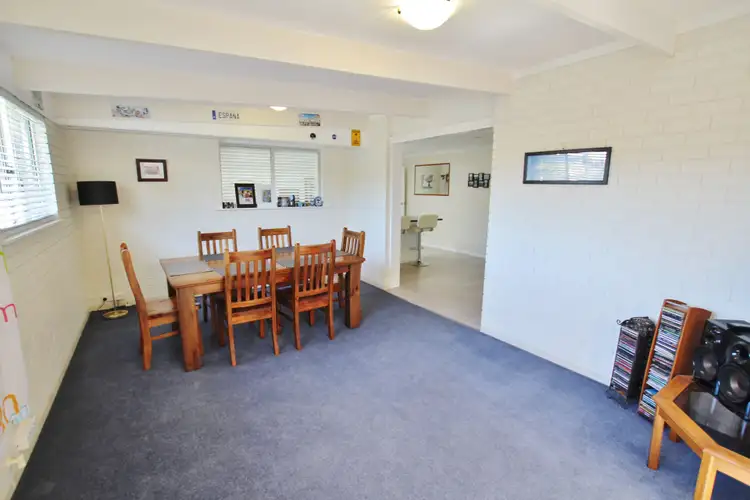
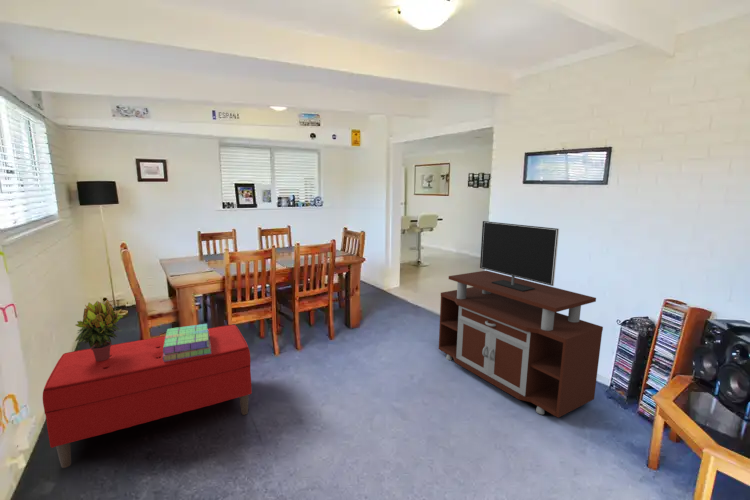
+ bench [42,324,253,469]
+ potted plant [74,299,124,361]
+ tv stand [438,220,604,419]
+ stack of books [163,323,211,362]
